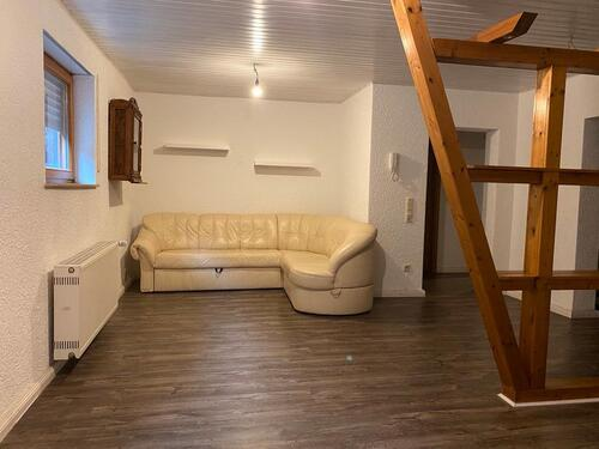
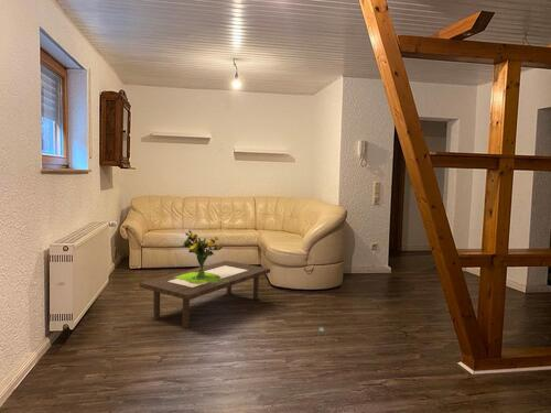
+ bouquet [175,229,228,283]
+ coffee table [139,260,271,329]
